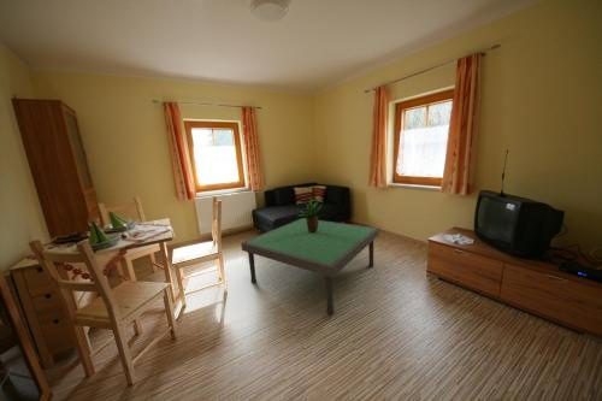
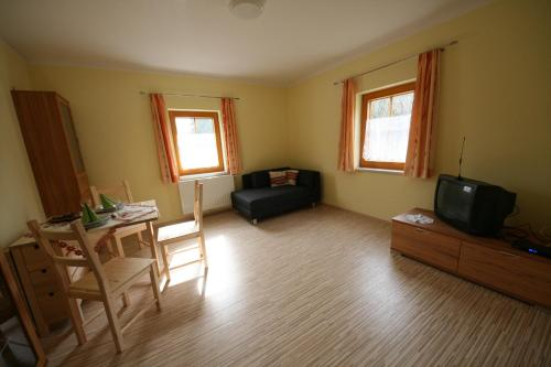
- potted plant [299,196,324,232]
- coffee table [240,217,380,317]
